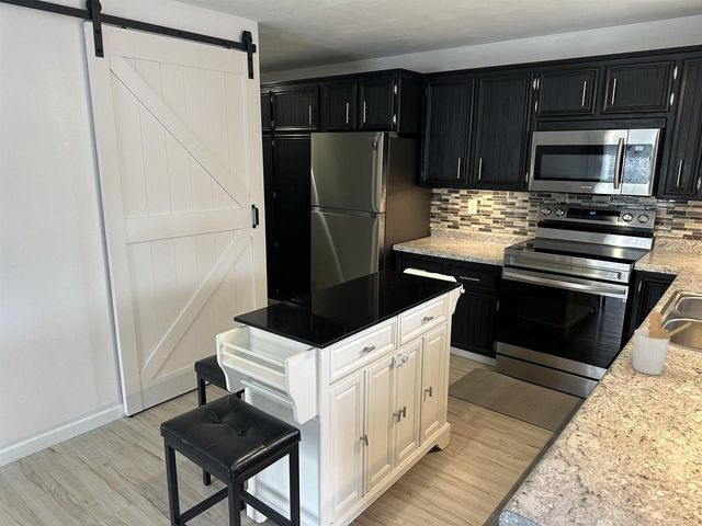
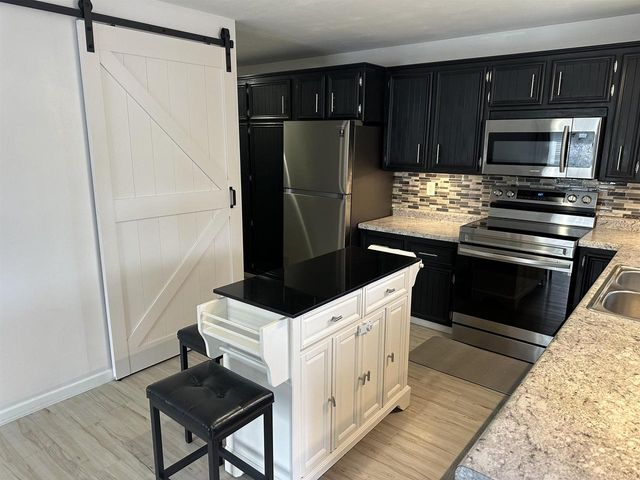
- utensil holder [632,311,692,376]
